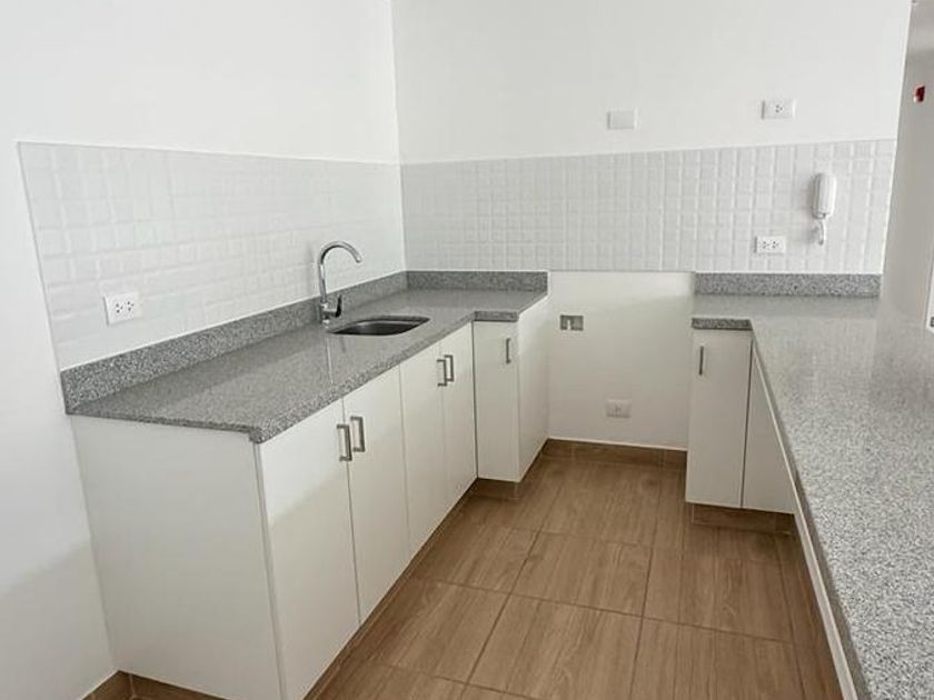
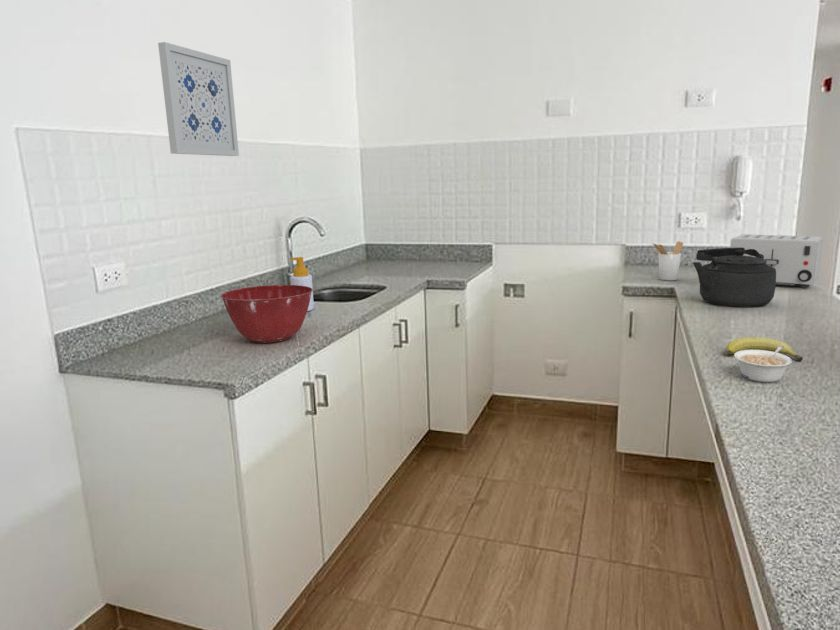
+ utensil holder [651,240,684,281]
+ mixing bowl [220,284,314,344]
+ fruit [725,336,804,362]
+ legume [733,346,793,383]
+ wall art [157,41,240,157]
+ toaster [729,233,824,289]
+ kettle [692,247,777,308]
+ soap bottle [289,256,315,312]
